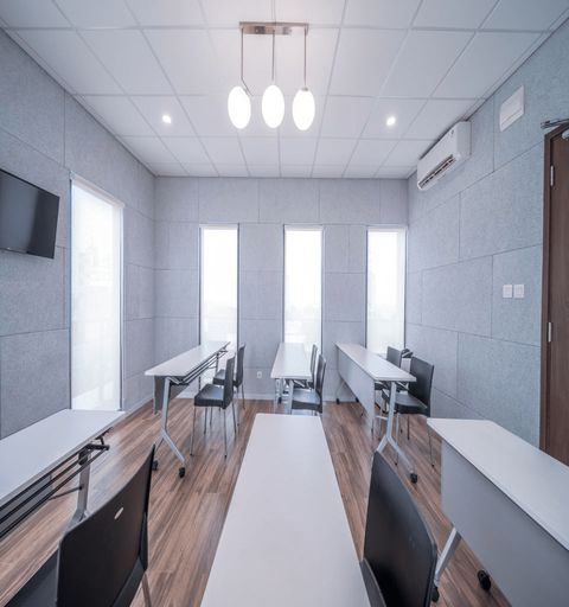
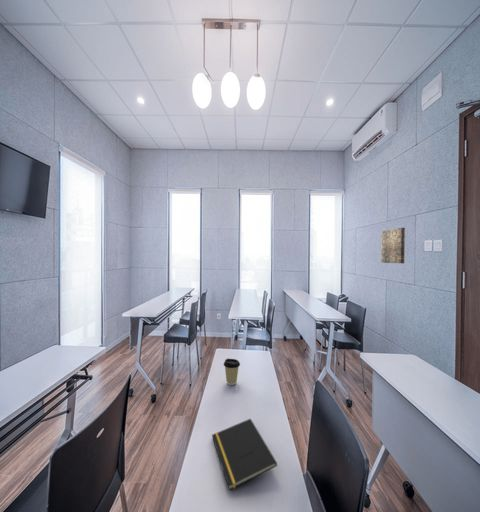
+ coffee cup [223,358,241,386]
+ wall art [380,227,406,264]
+ notepad [211,418,278,491]
